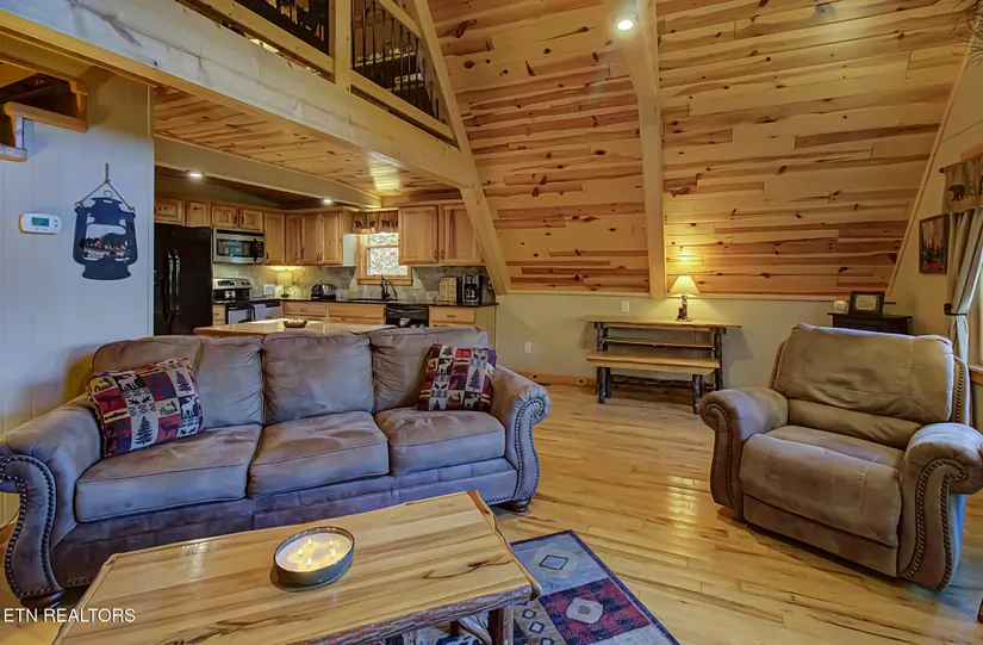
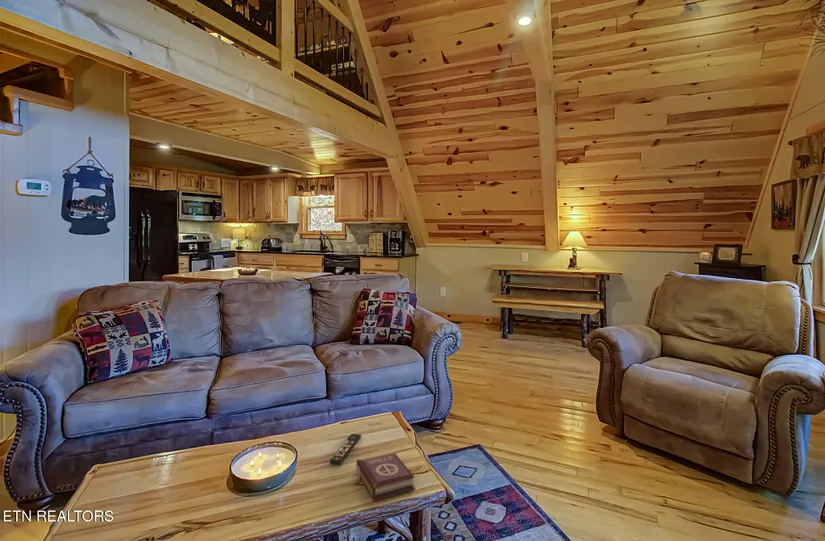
+ remote control [329,433,362,466]
+ book [355,452,416,501]
